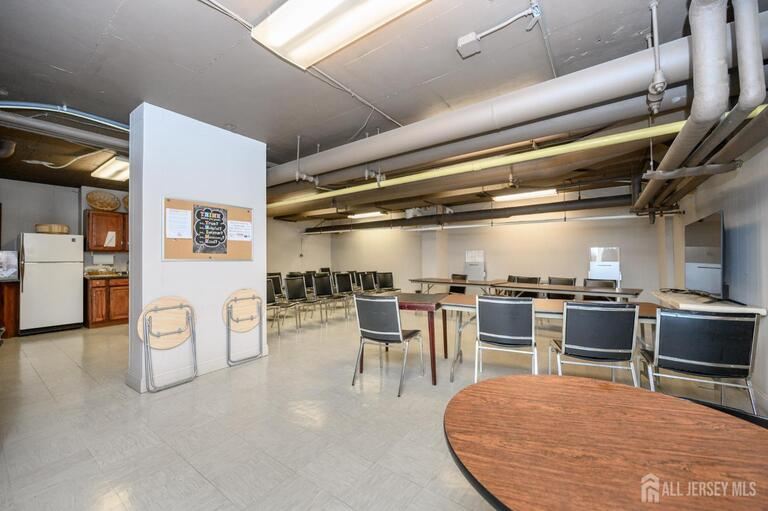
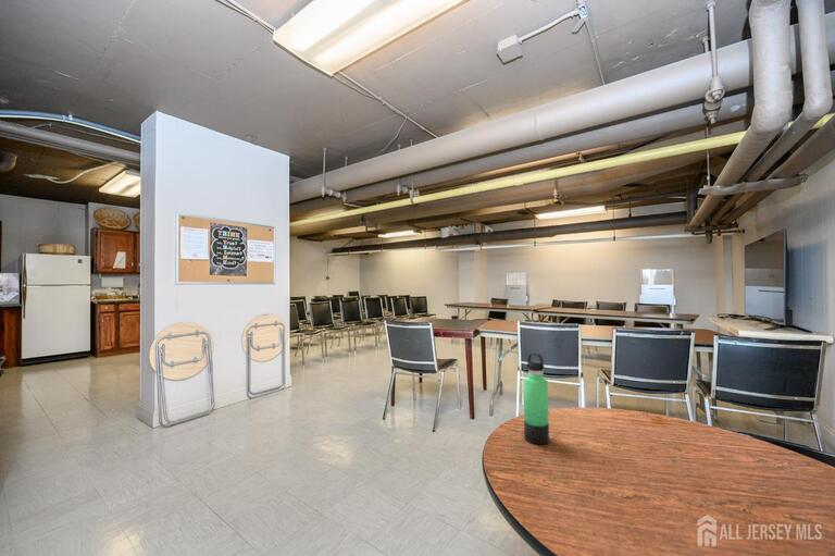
+ thermos bottle [523,351,550,445]
